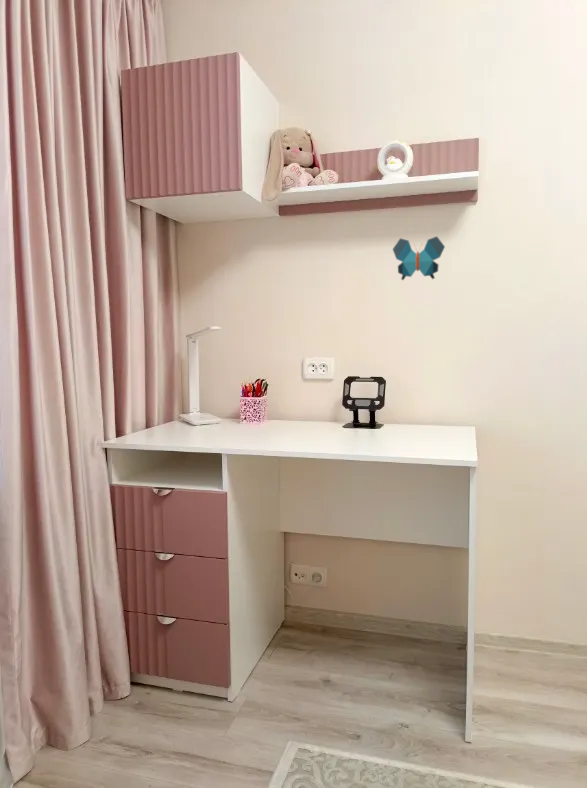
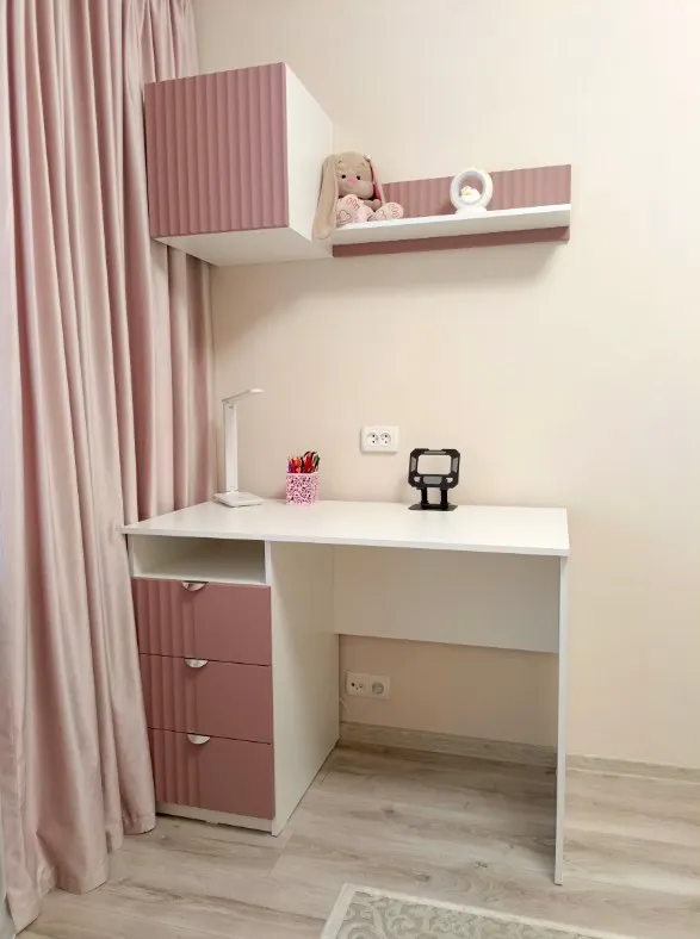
- decorative butterfly [392,235,446,281]
